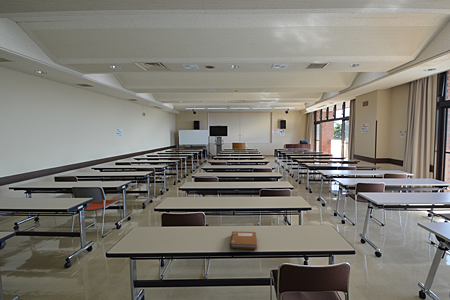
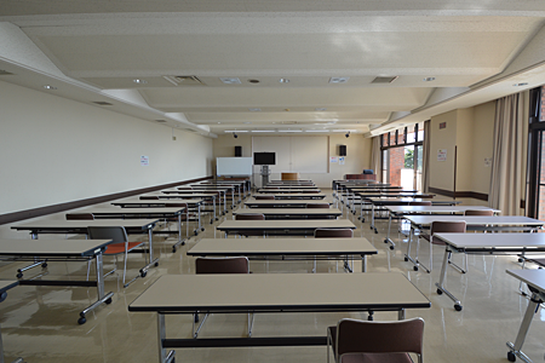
- notebook [229,230,258,250]
